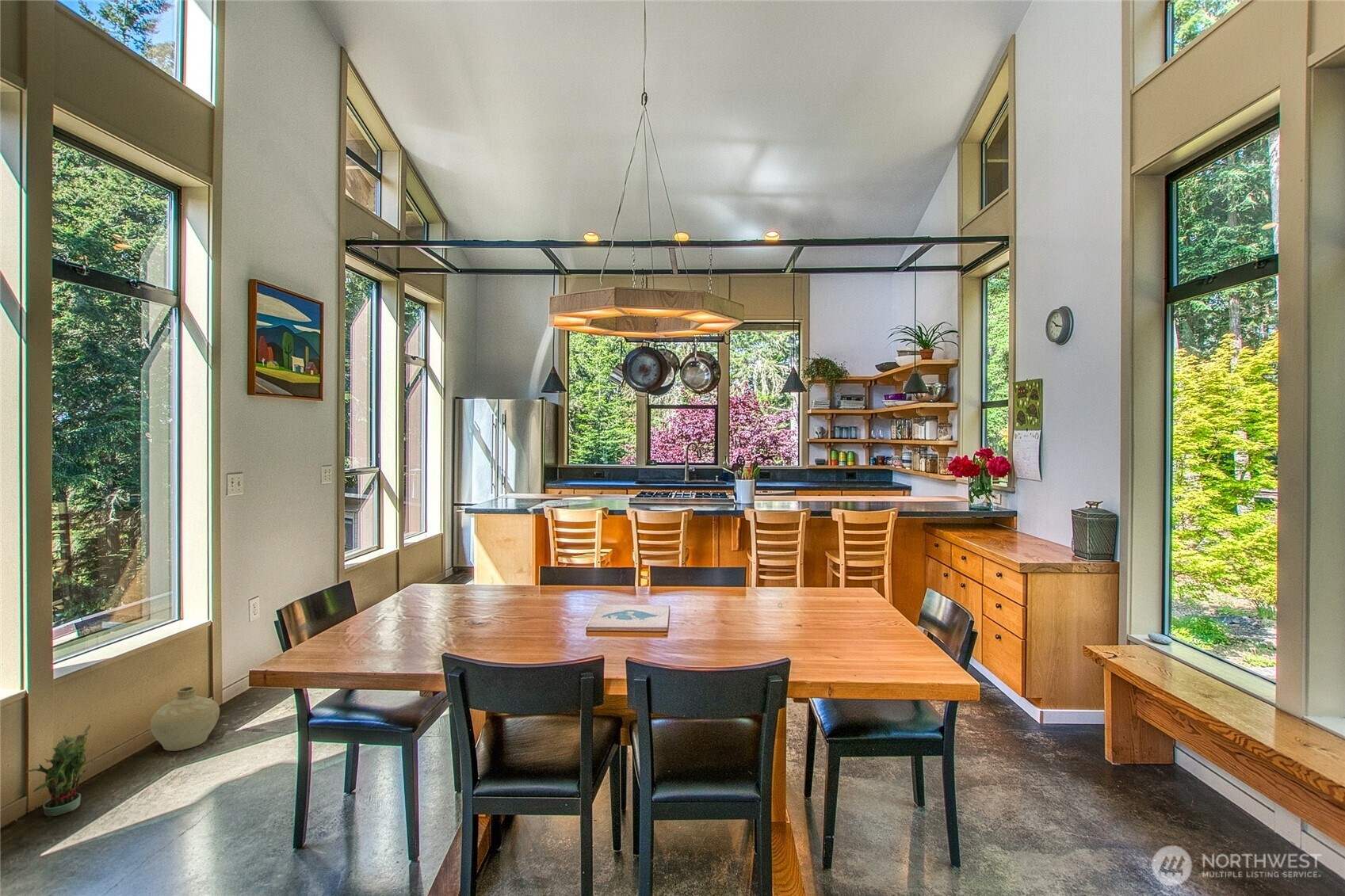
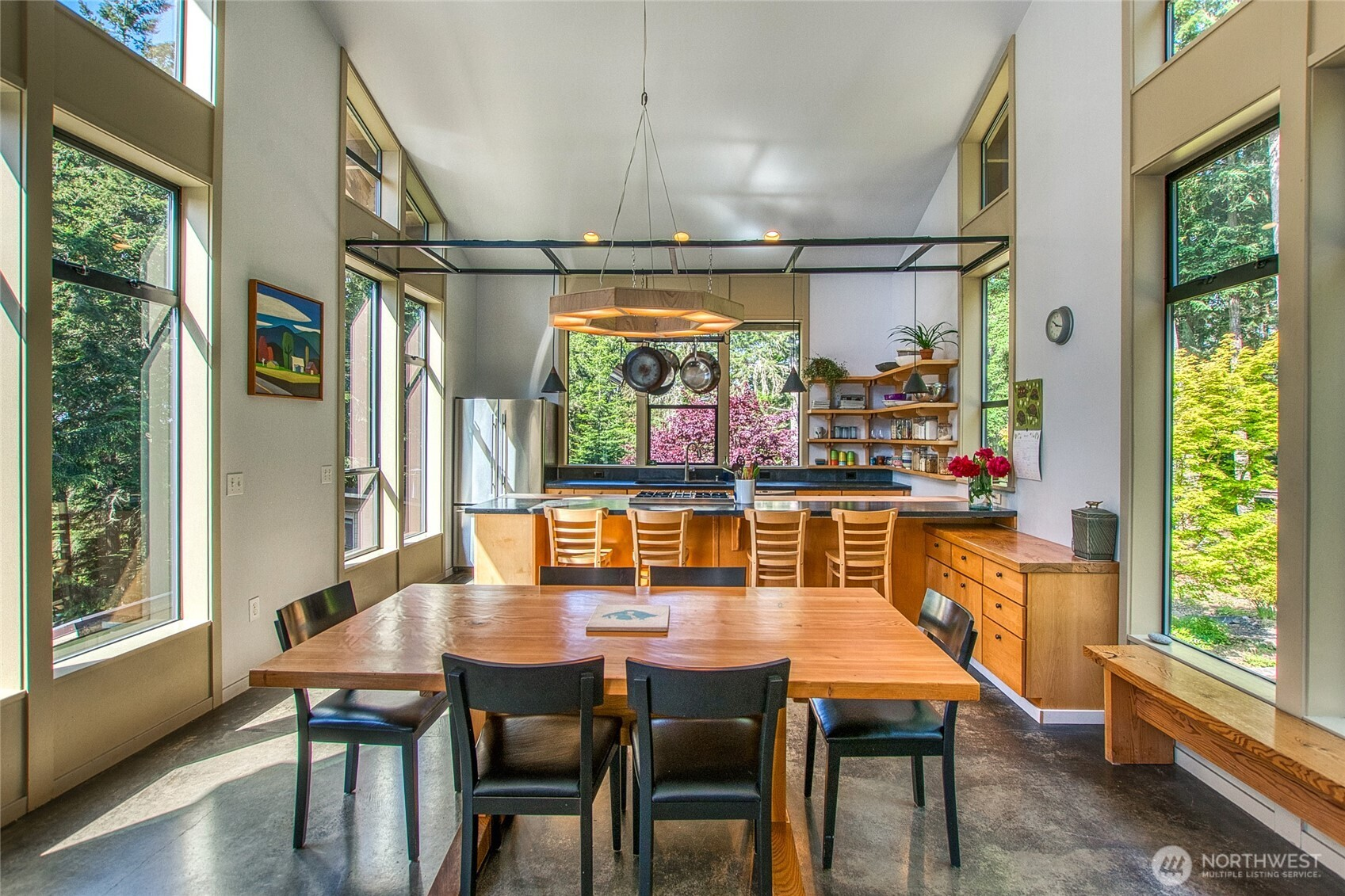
- ceramic jug [150,686,220,752]
- potted plant [25,724,91,817]
